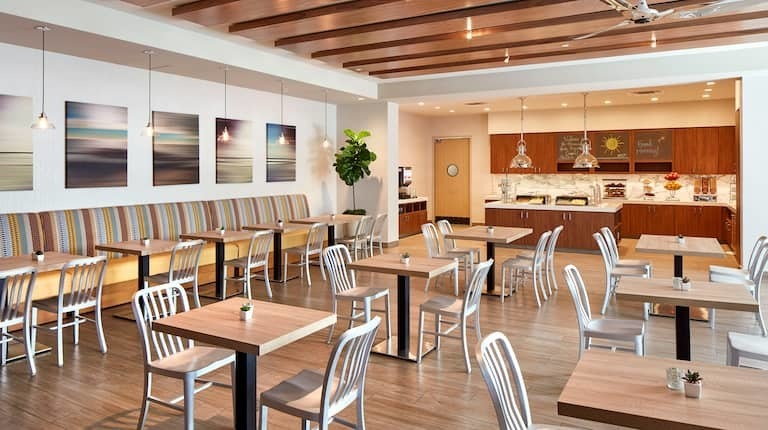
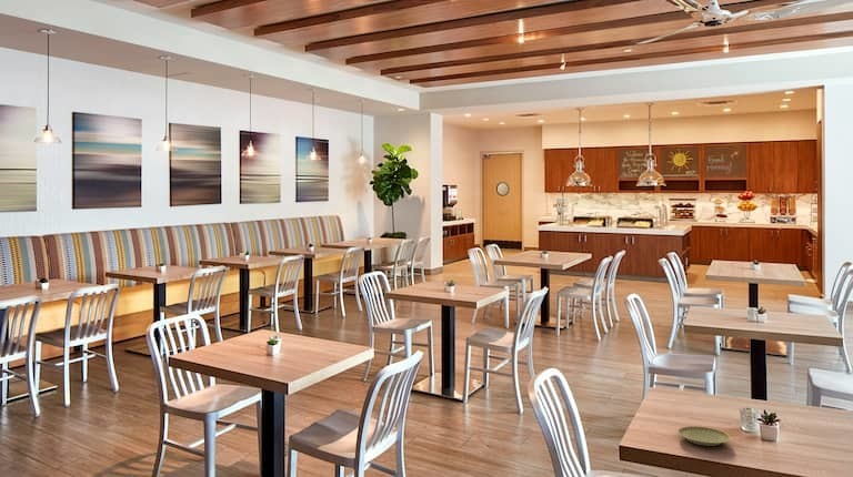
+ plate [676,425,732,447]
